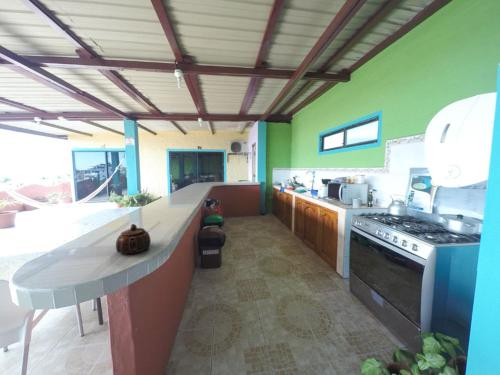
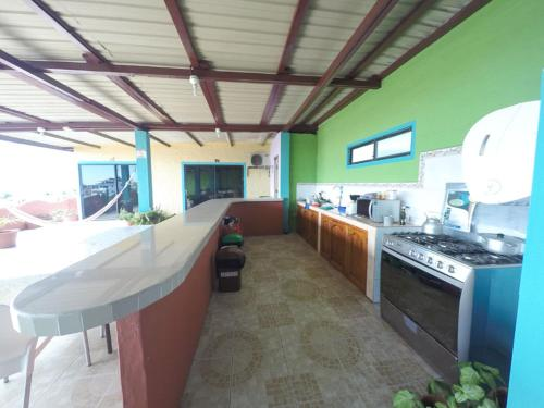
- teapot [115,223,152,255]
